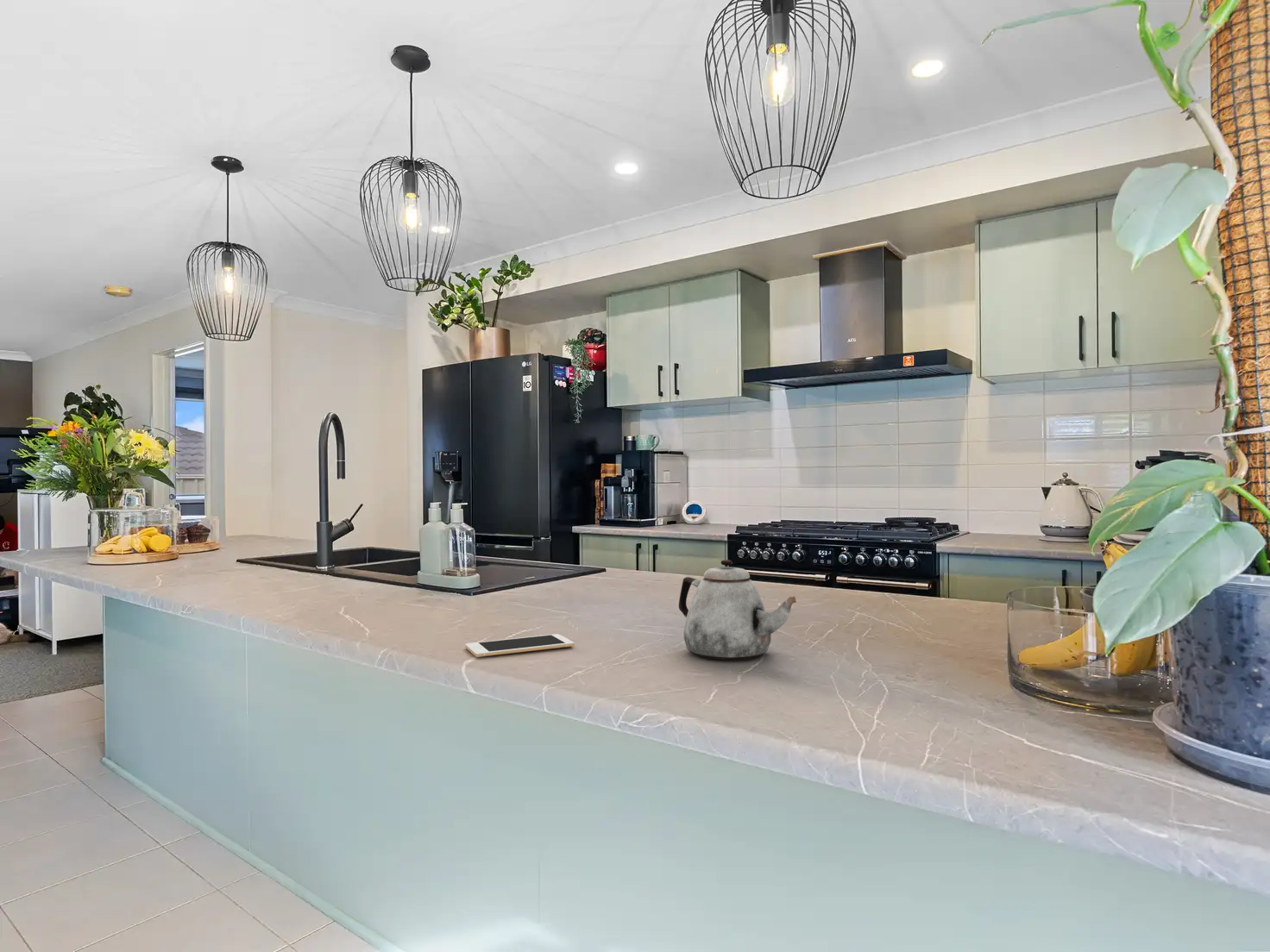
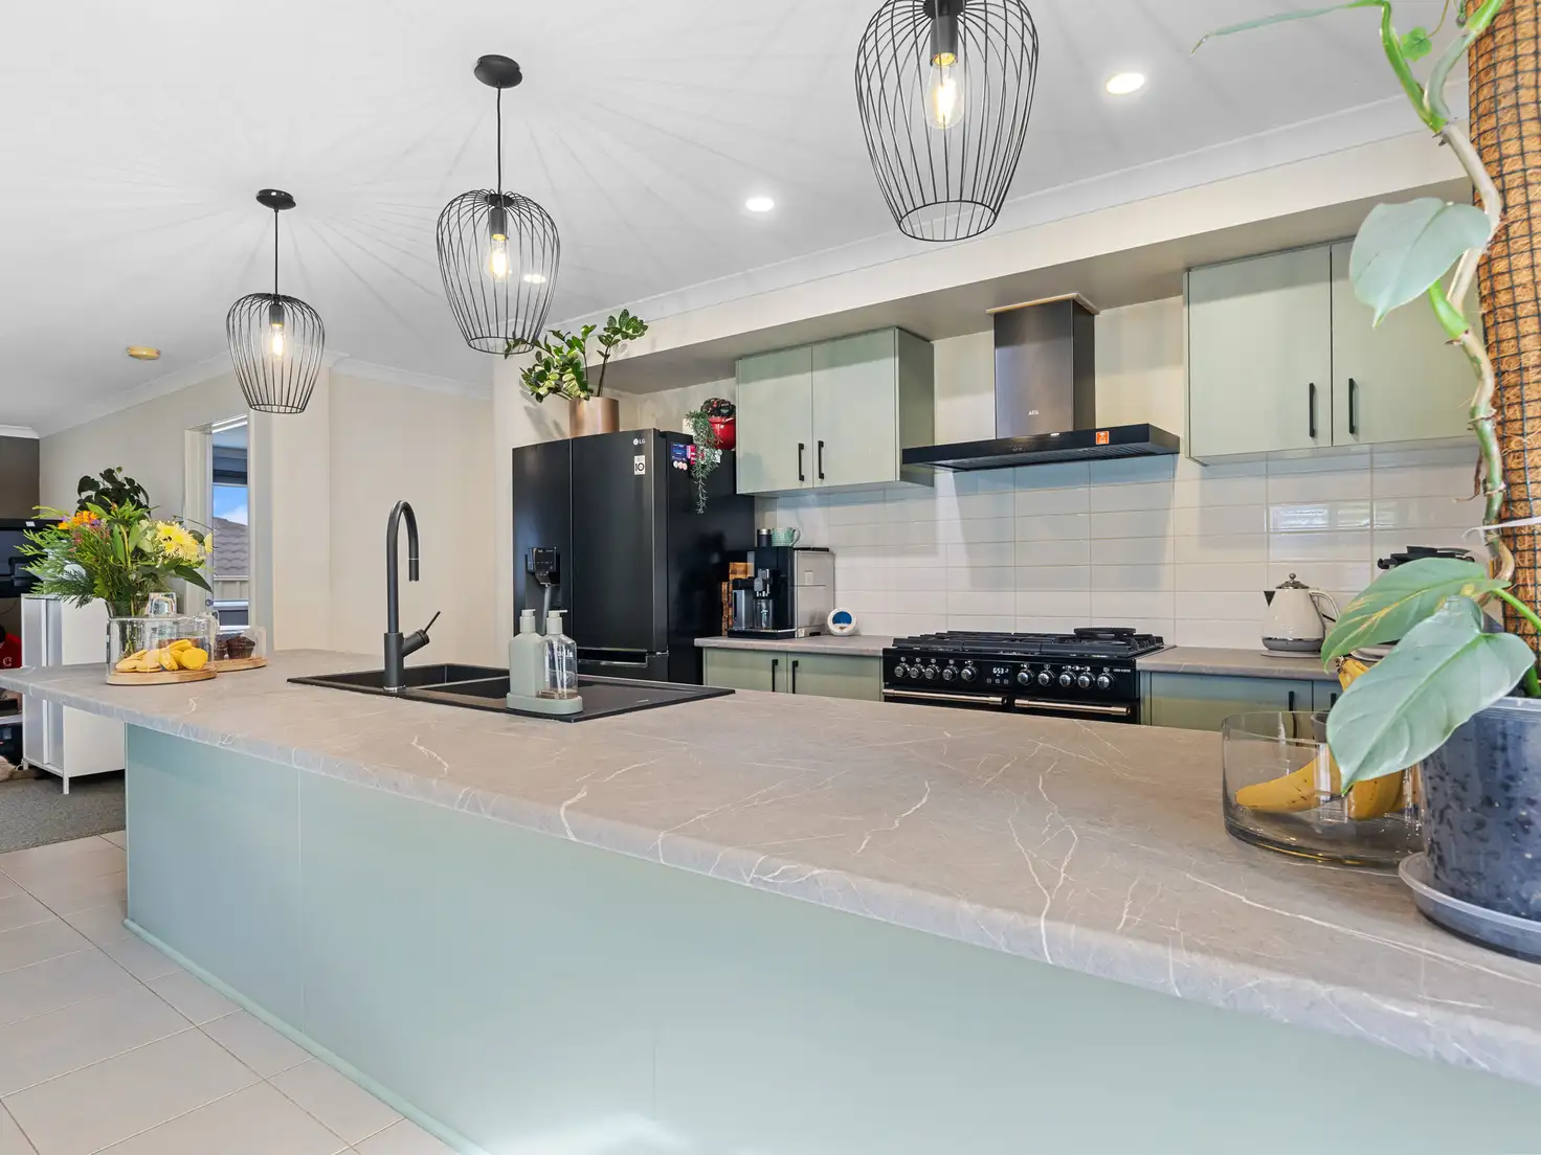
- cell phone [464,633,575,658]
- teapot [678,559,797,661]
